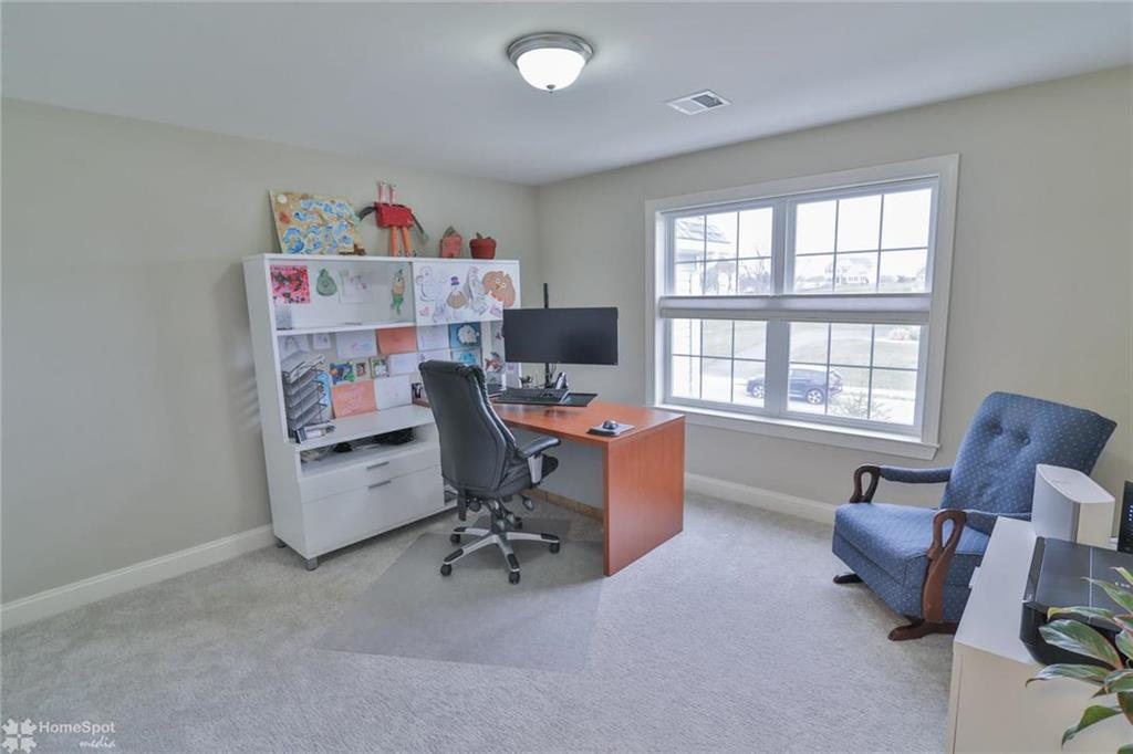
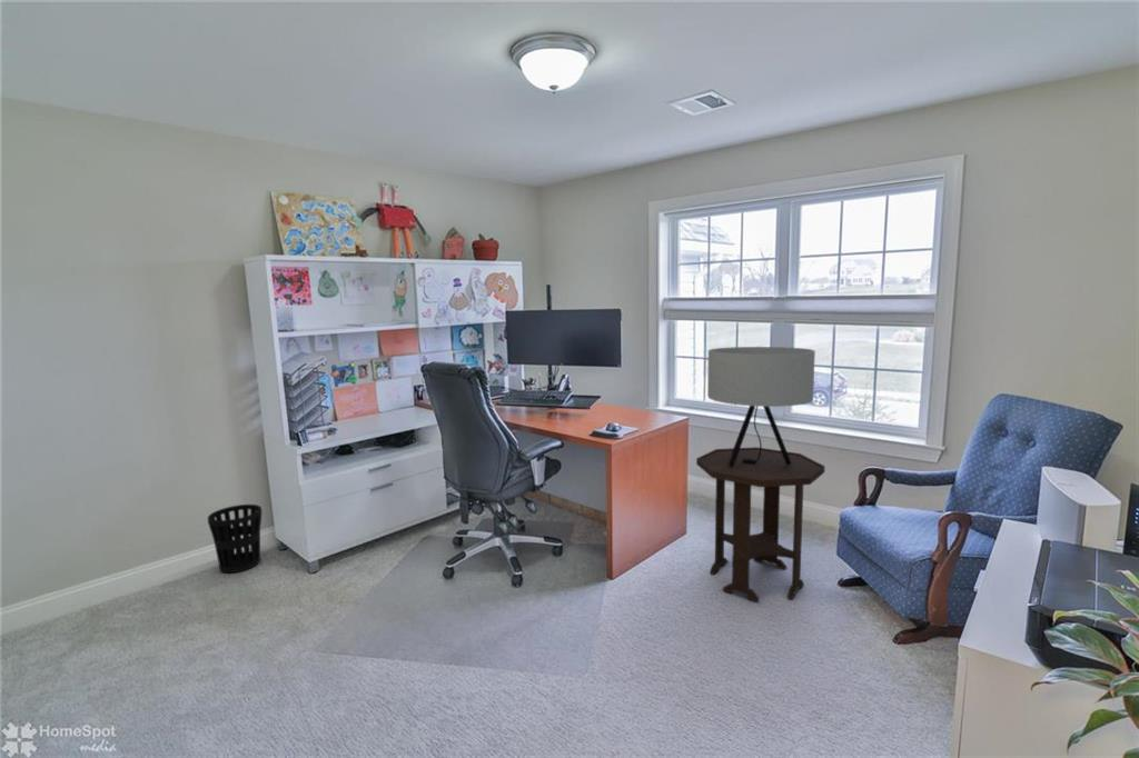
+ side table [695,446,826,602]
+ wastebasket [207,503,263,575]
+ table lamp [706,346,816,467]
